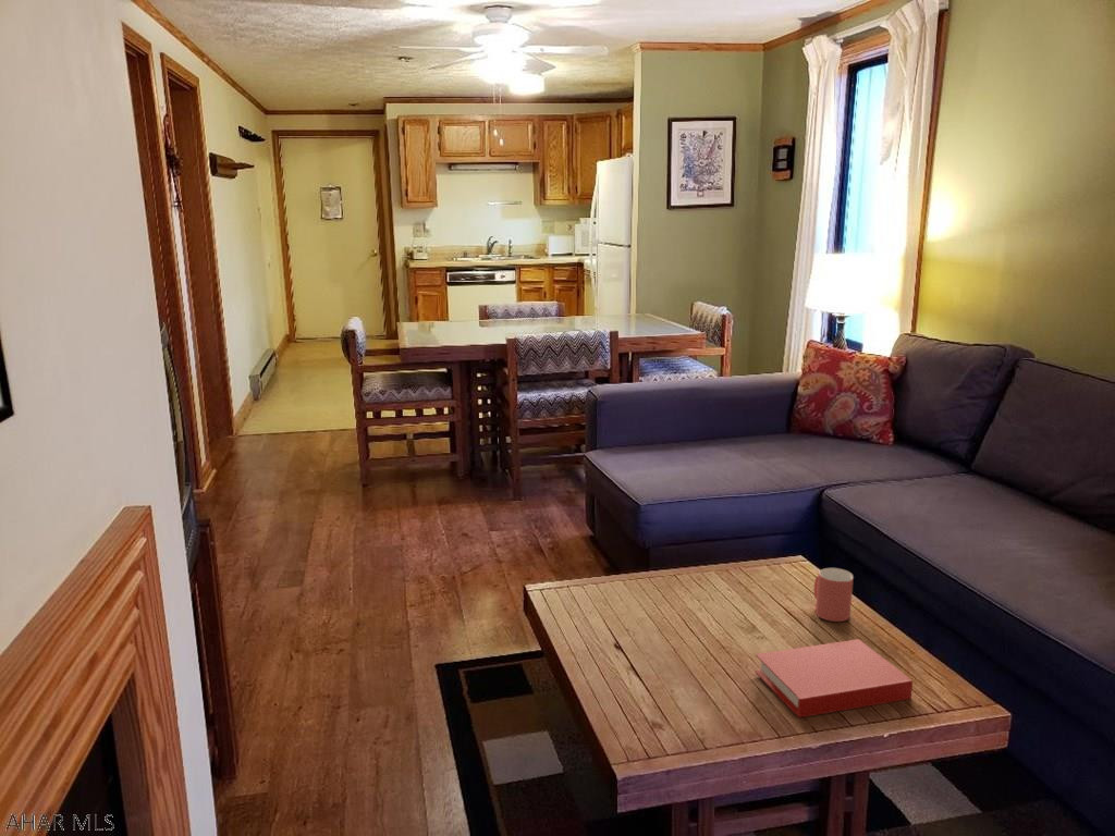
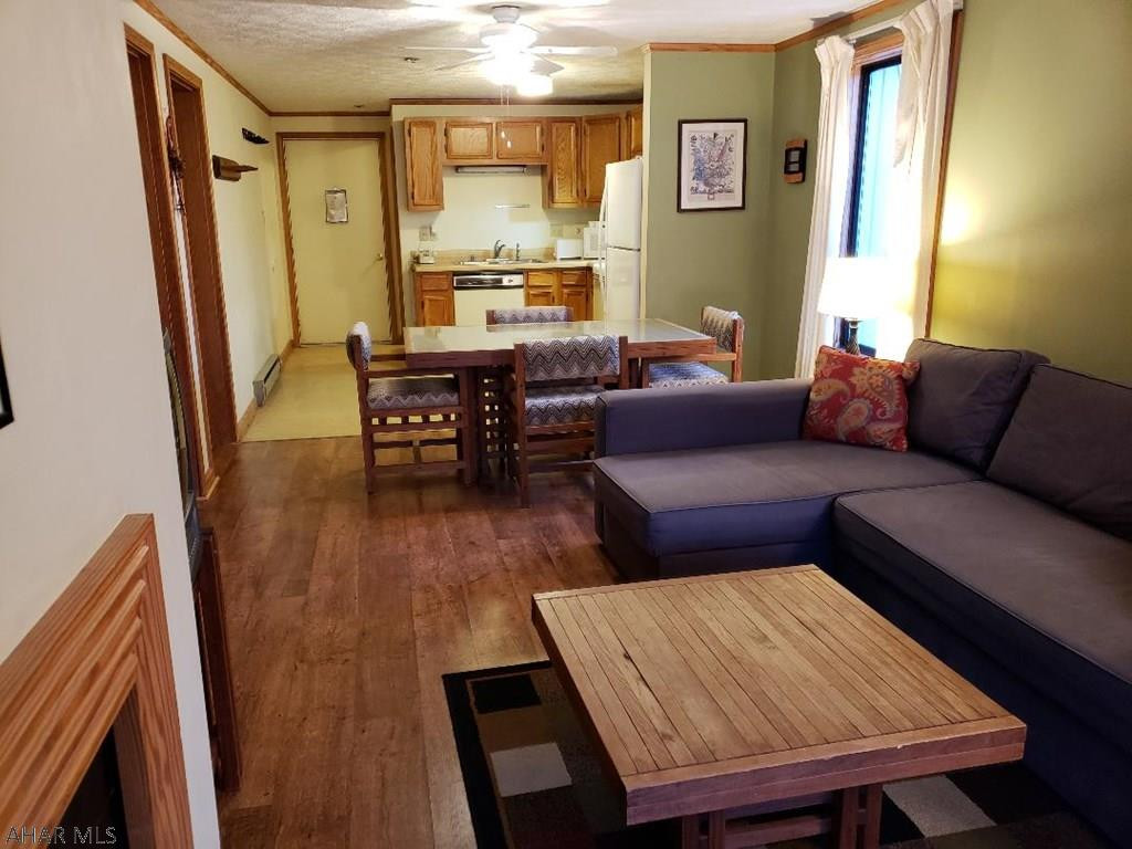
- book [753,638,914,718]
- mug [813,567,855,623]
